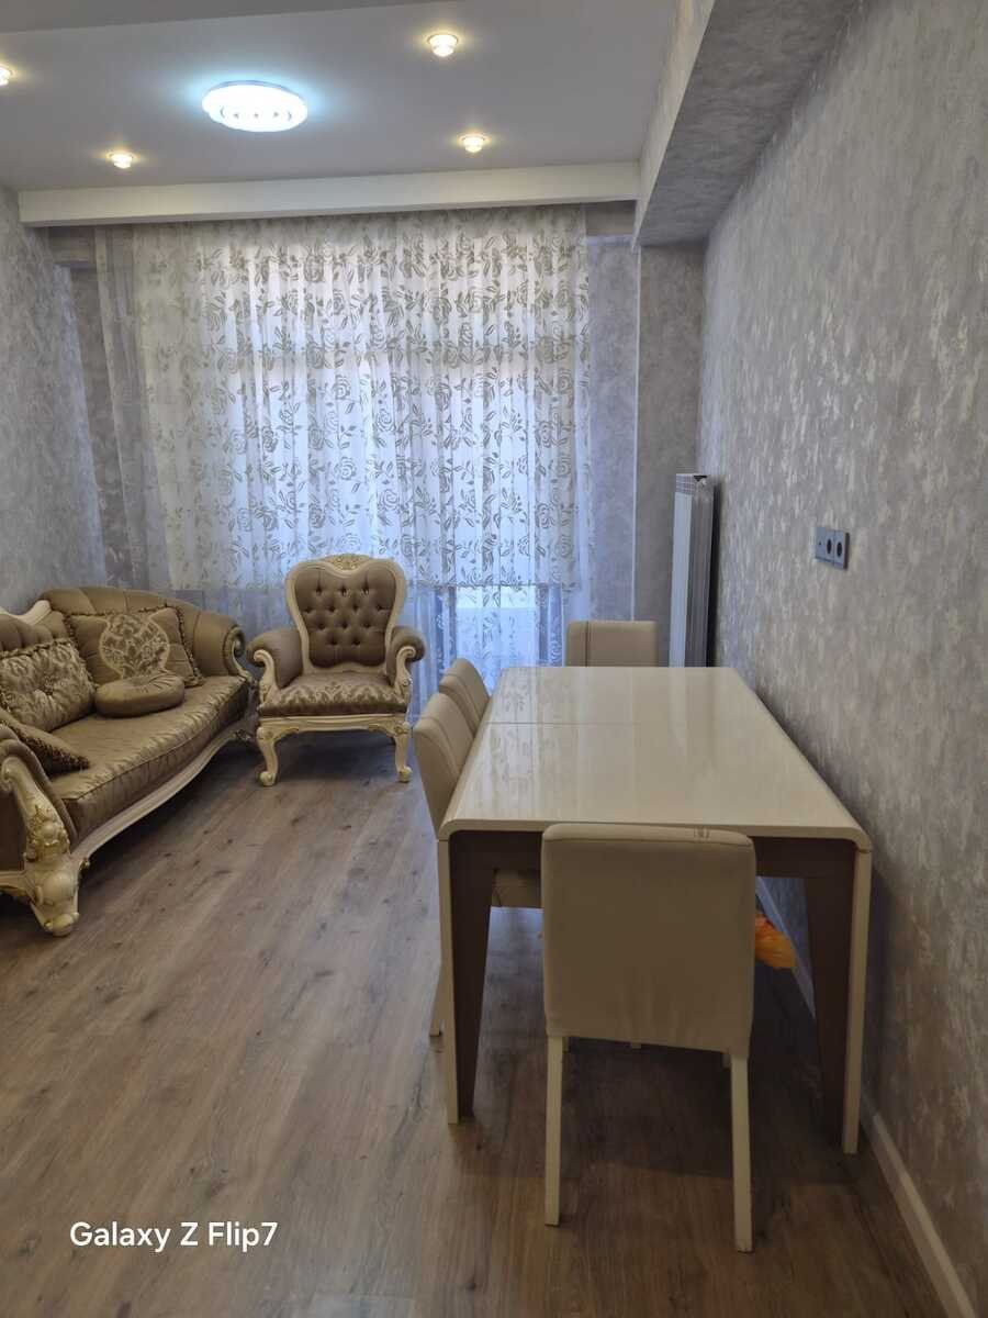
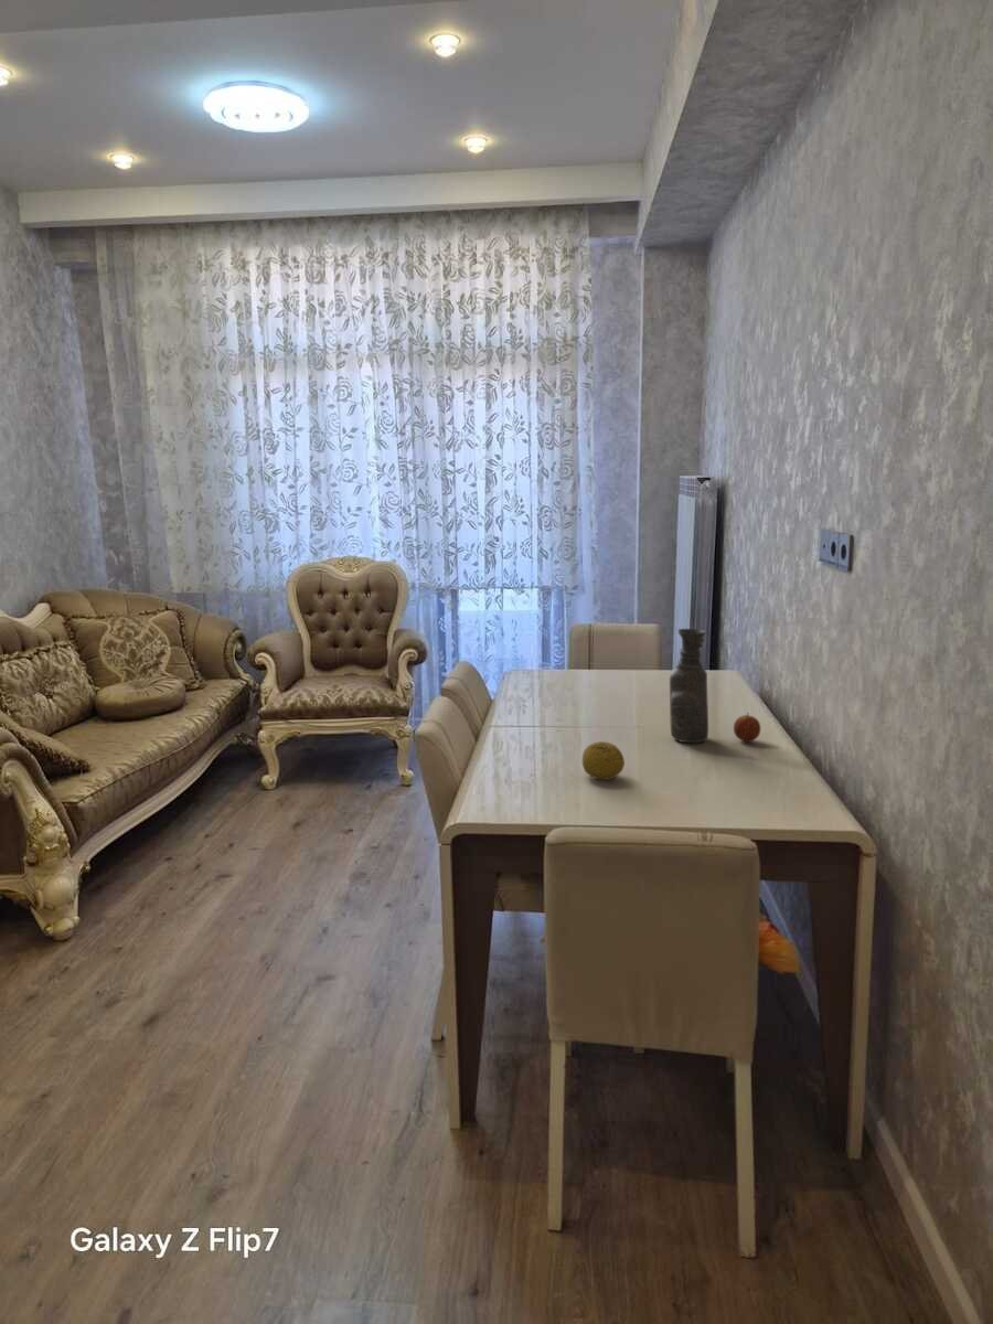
+ fruit [581,740,626,781]
+ vase [669,628,709,744]
+ fruit [733,712,761,744]
